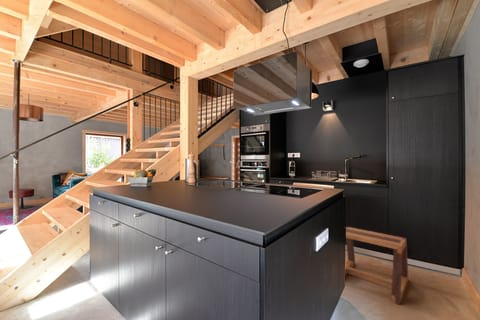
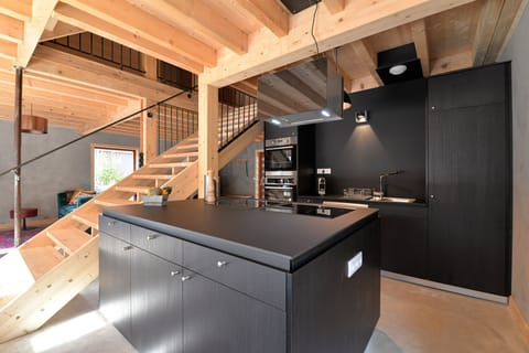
- stool [344,226,409,306]
